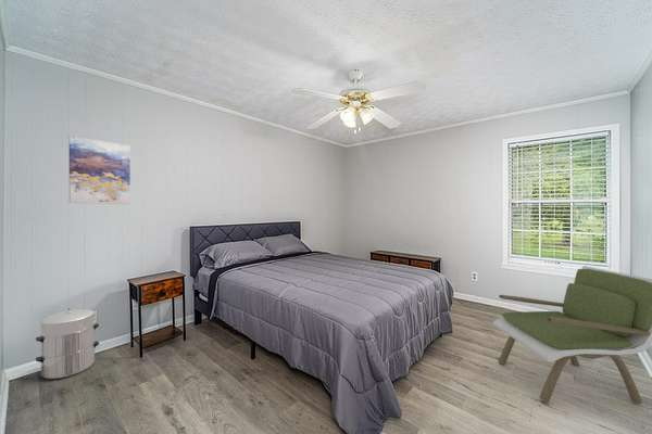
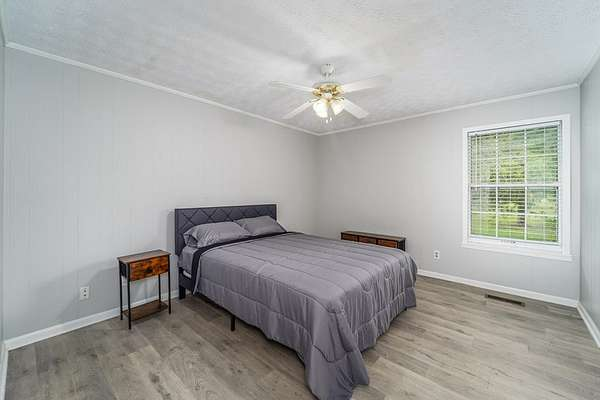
- waste bin [35,307,100,380]
- armchair [492,265,652,405]
- wall art [68,135,131,205]
